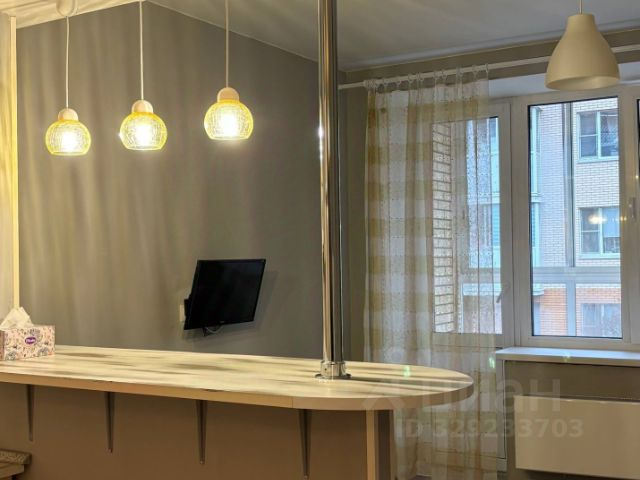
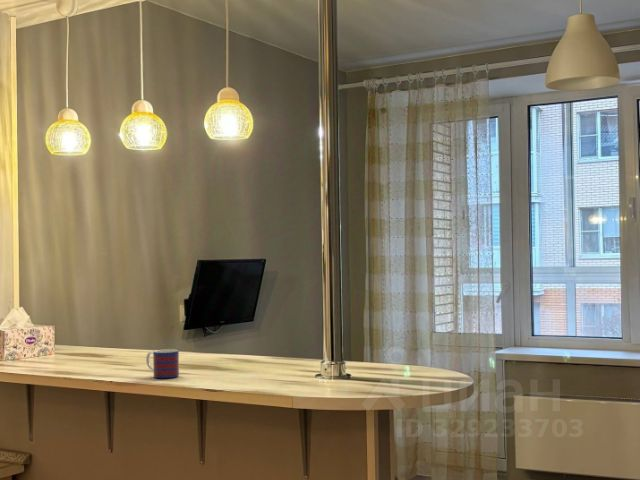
+ mug [145,348,180,379]
